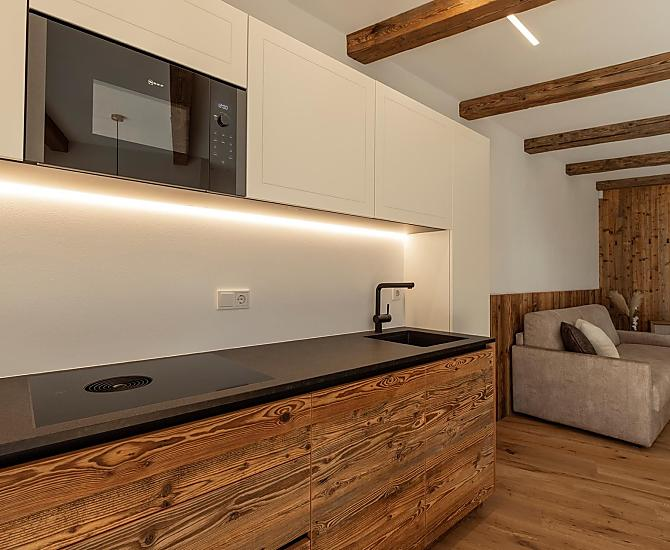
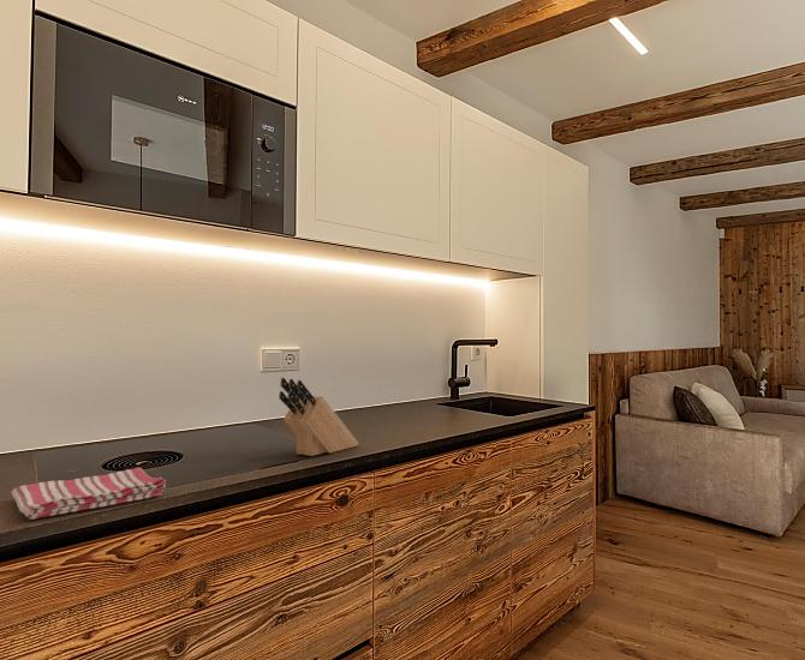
+ knife block [278,377,359,457]
+ dish towel [11,467,167,521]
